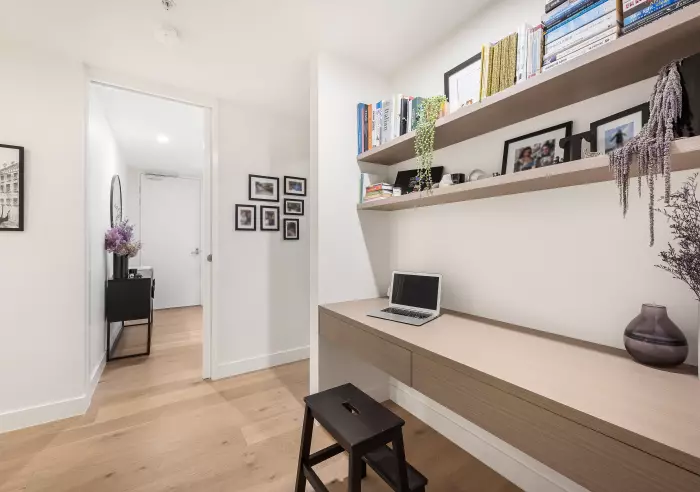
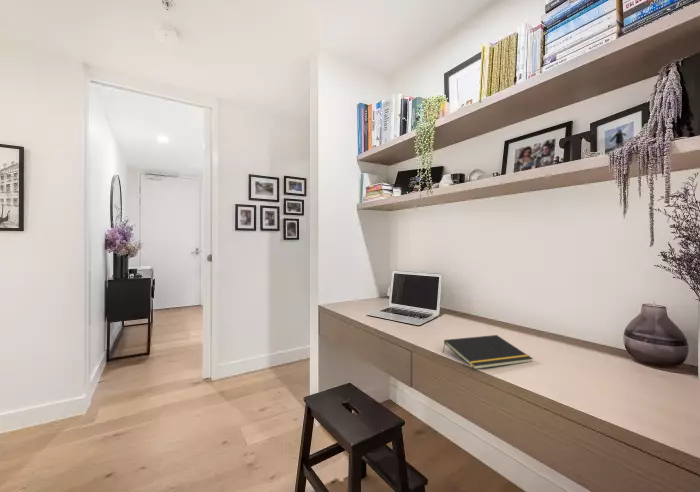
+ notepad [442,334,534,371]
